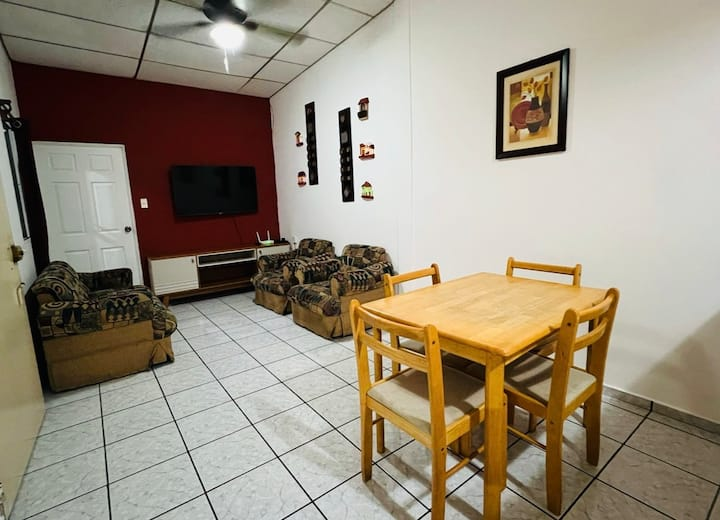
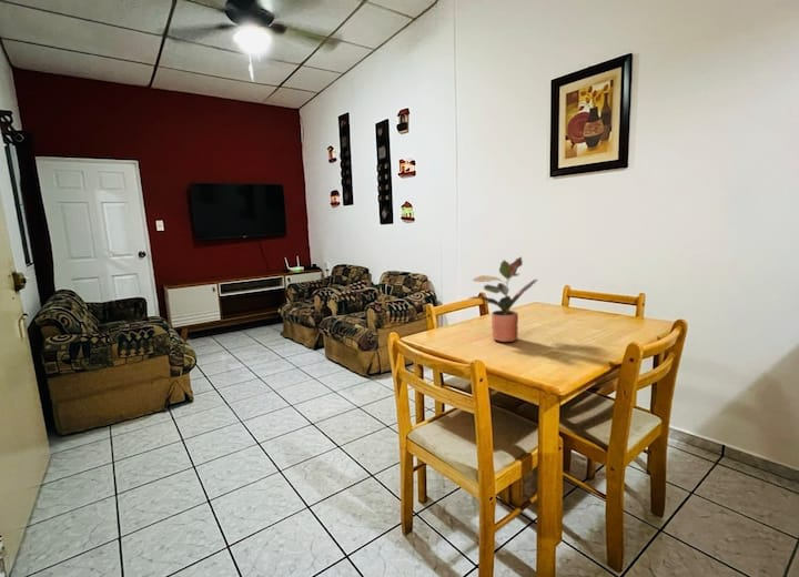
+ potted plant [468,255,539,343]
